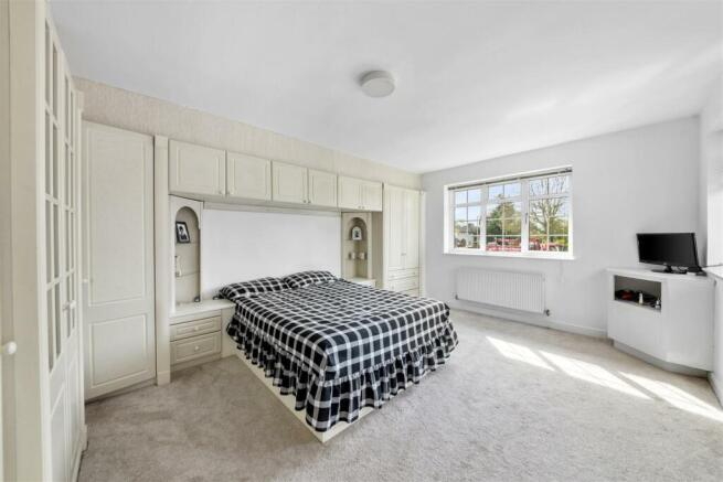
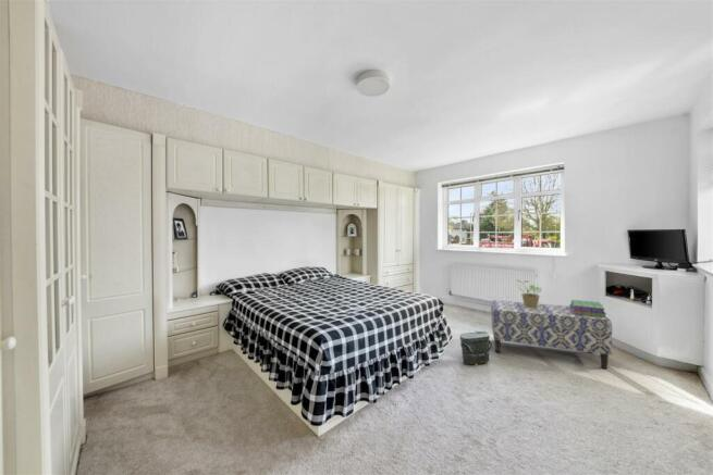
+ bag [459,329,494,366]
+ stack of books [569,299,607,317]
+ bench [490,300,613,370]
+ potted plant [515,278,543,308]
